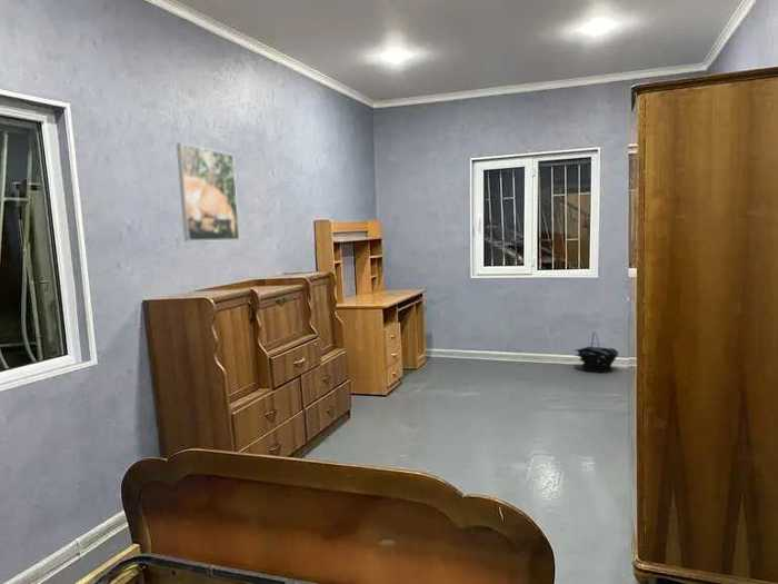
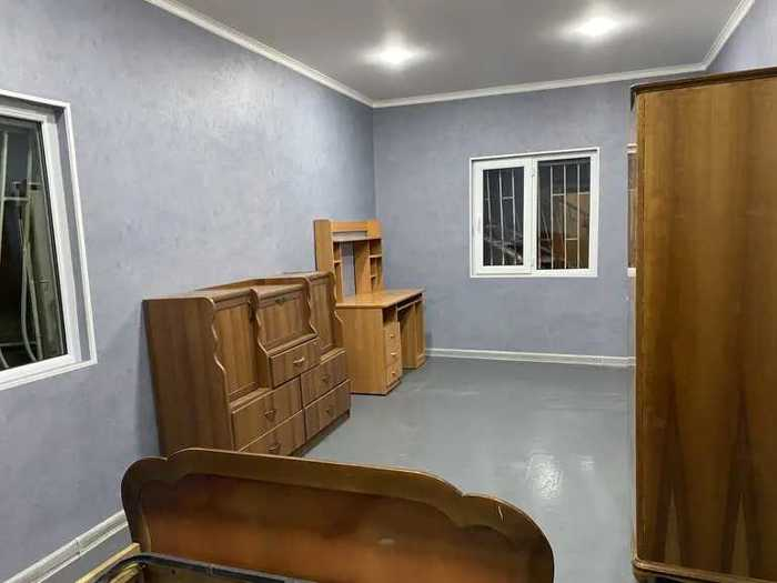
- basket [573,330,619,374]
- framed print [176,142,240,242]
